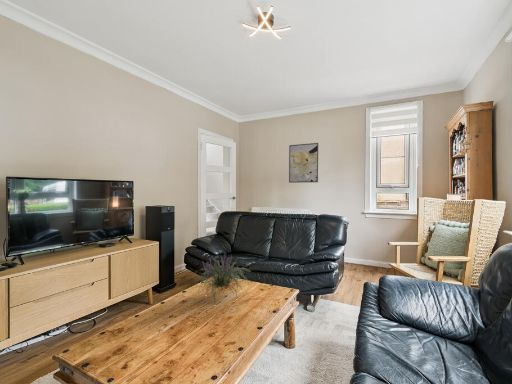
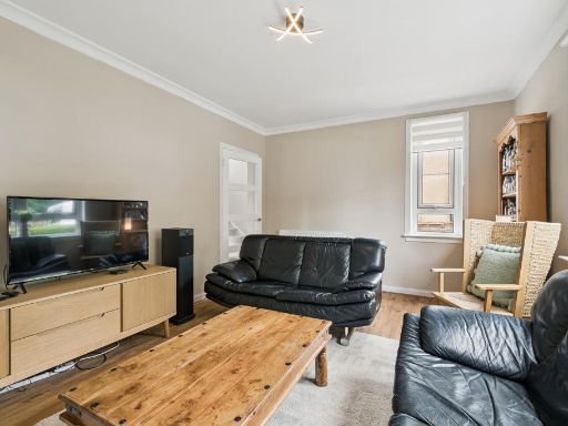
- plant [193,253,251,304]
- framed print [288,142,319,184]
